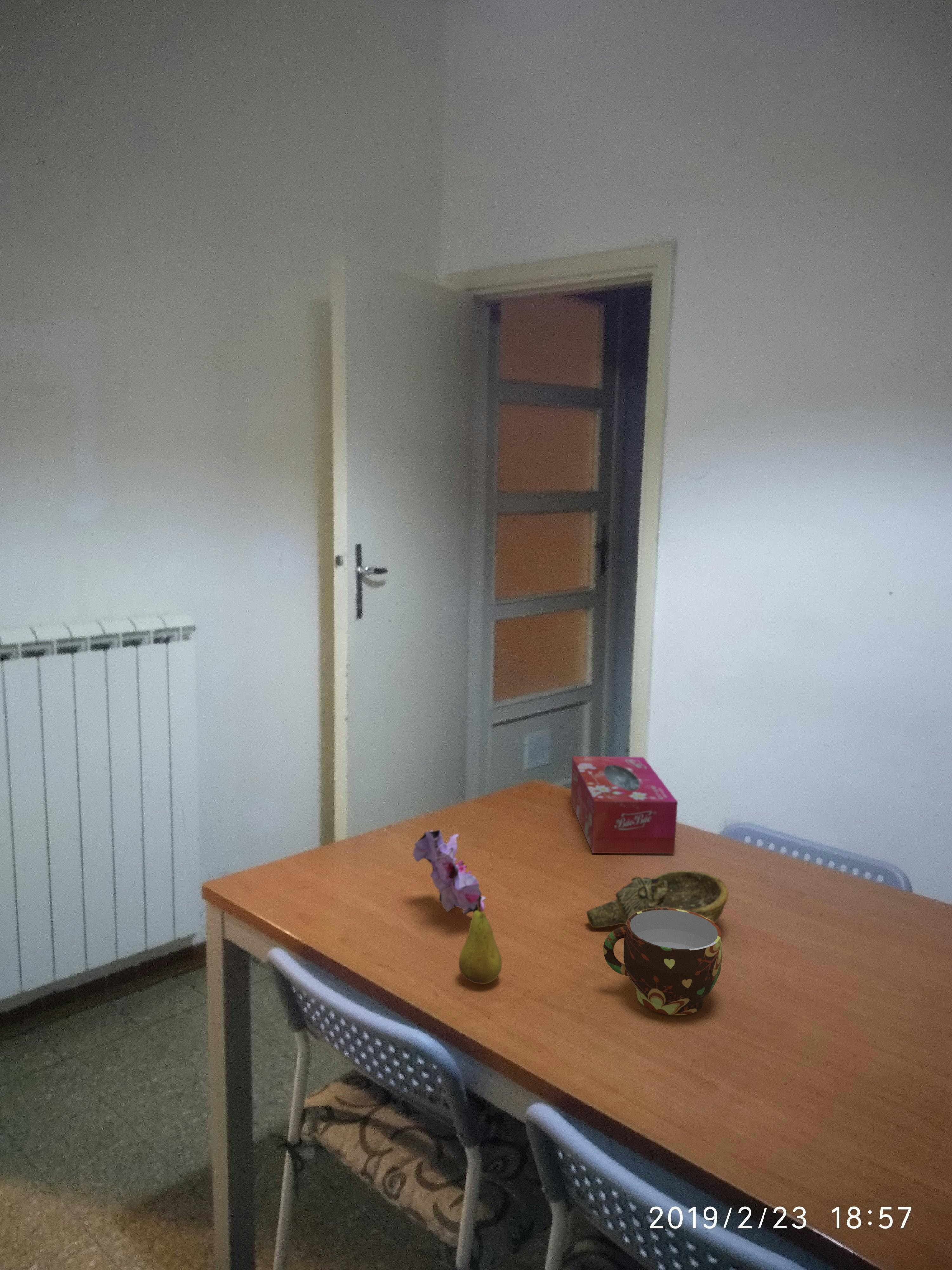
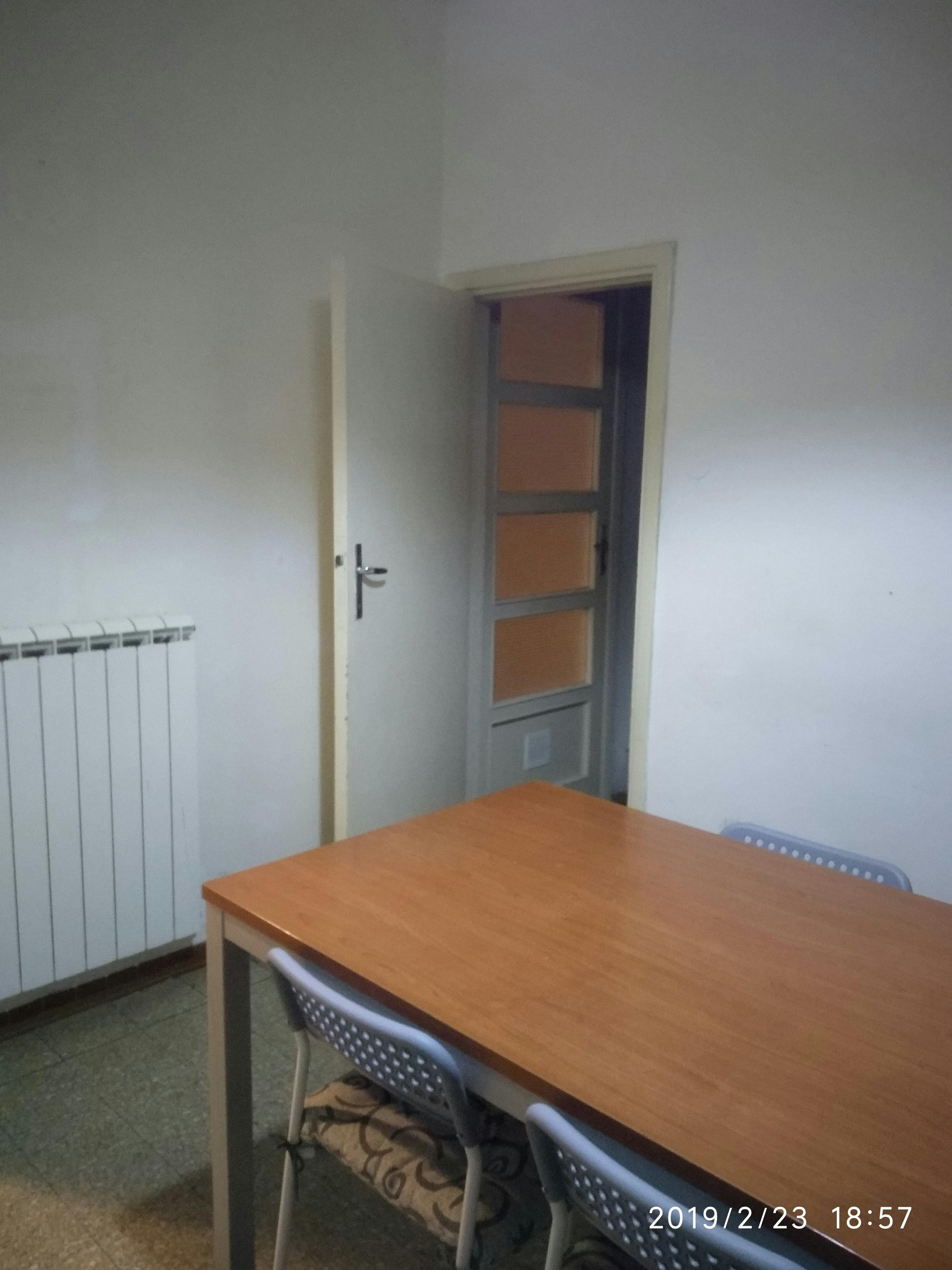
- flower [413,829,486,915]
- tissue box [570,756,678,854]
- fruit [458,896,502,984]
- cup [603,908,723,1016]
- decorative bowl [586,870,729,928]
